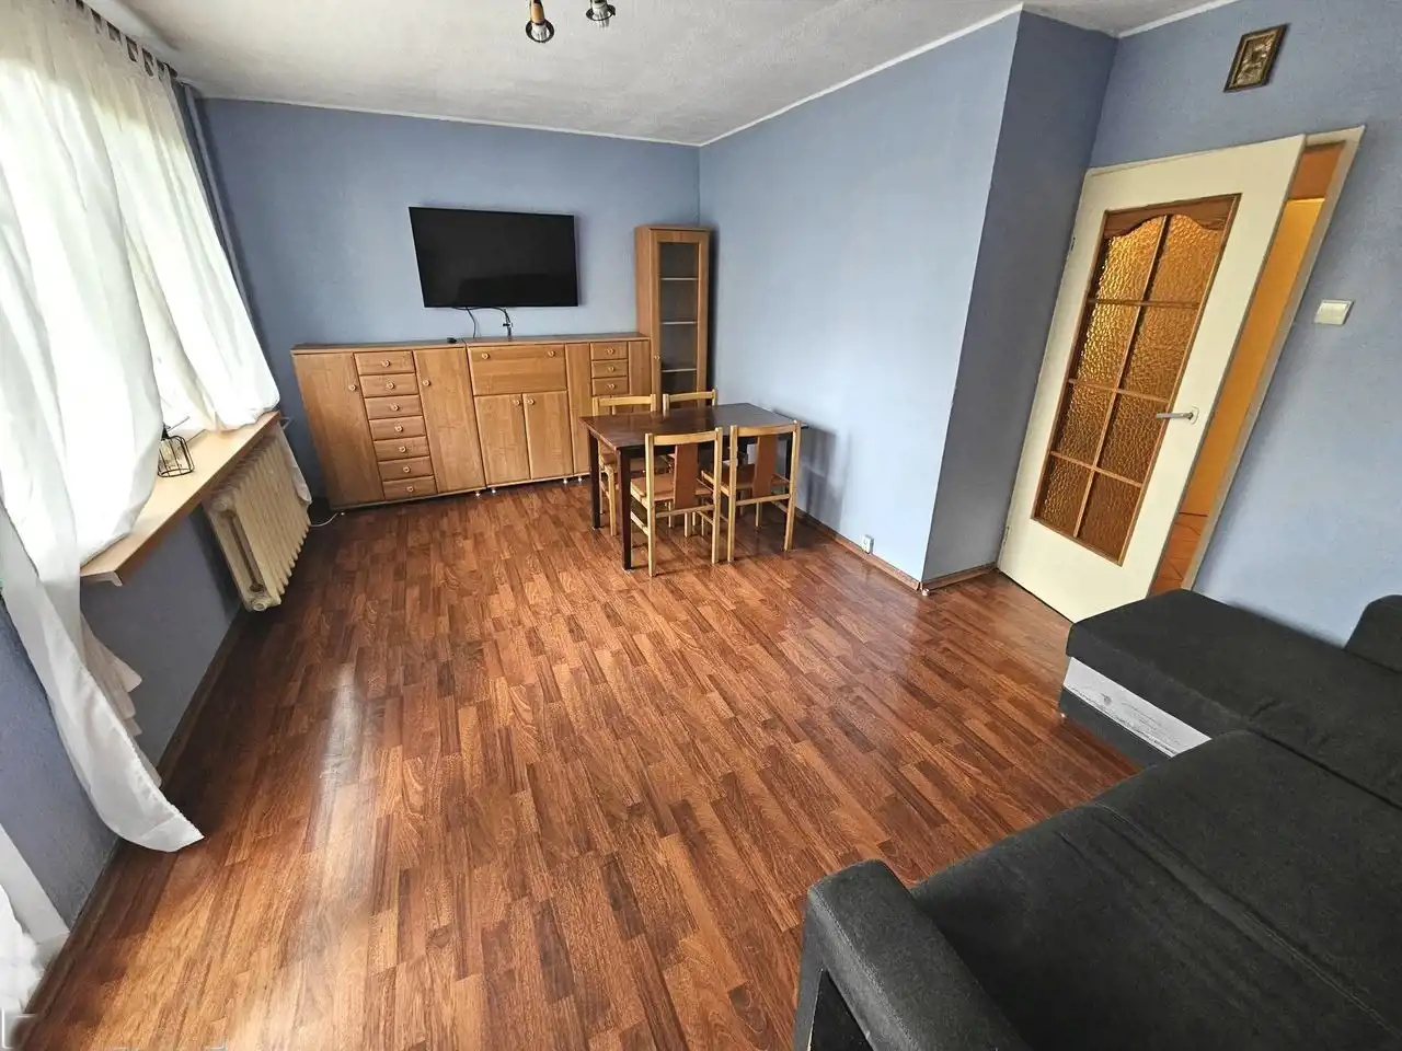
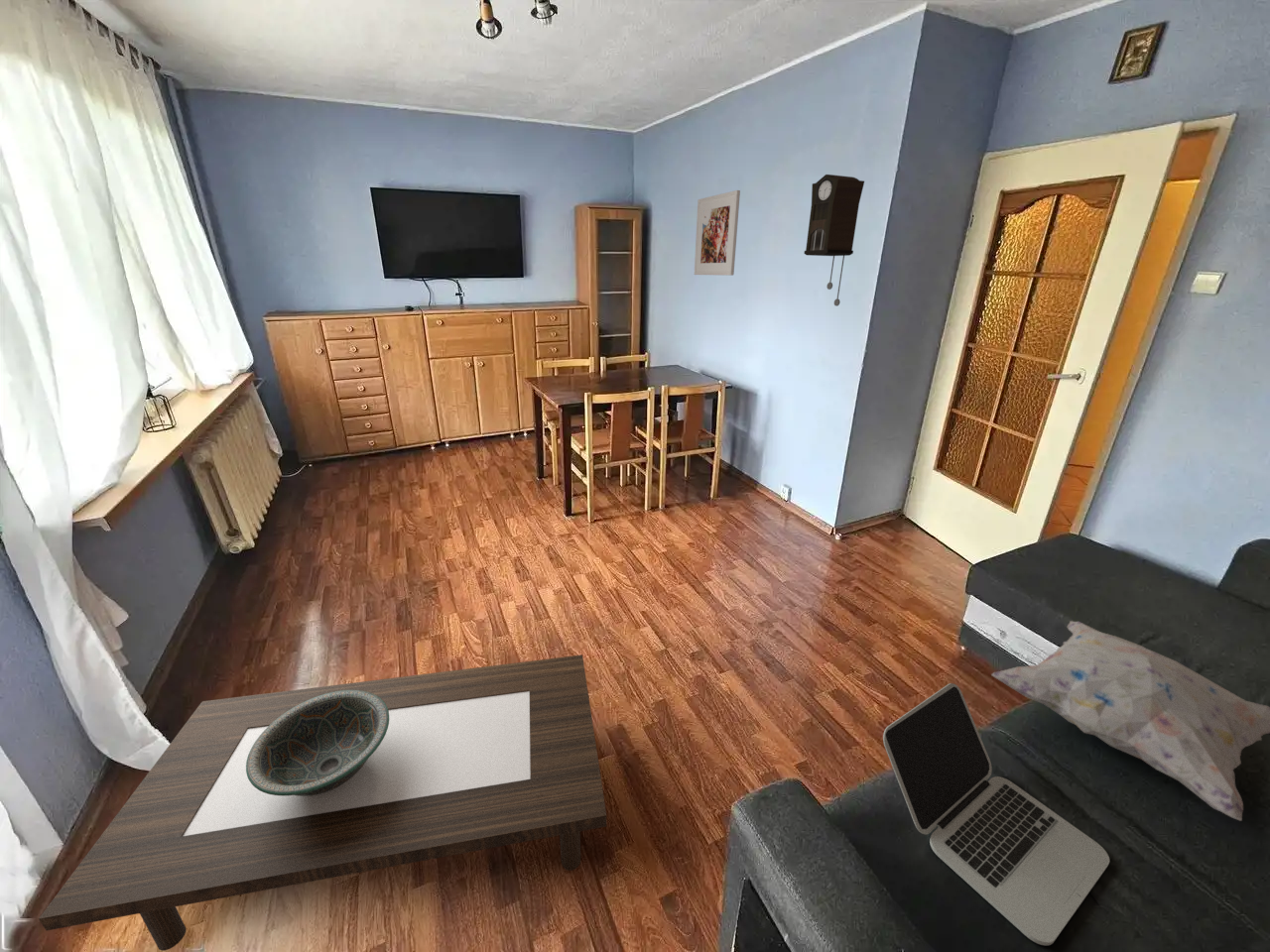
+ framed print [694,189,741,277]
+ coffee table [38,654,607,952]
+ laptop [882,682,1110,946]
+ pendulum clock [803,174,865,306]
+ decorative pillow [990,620,1270,822]
+ decorative bowl [246,690,389,796]
